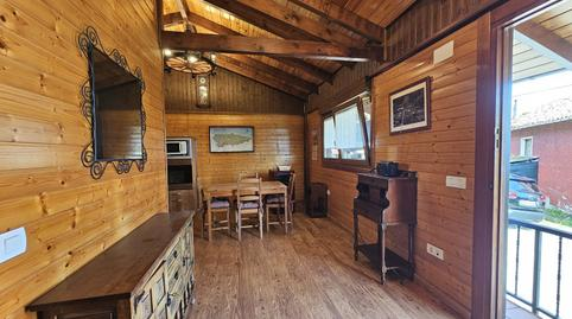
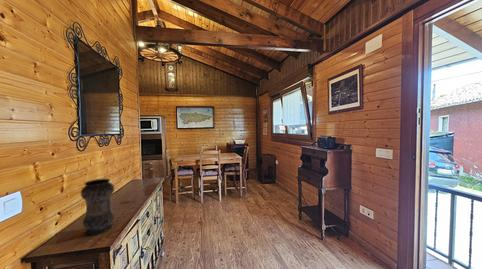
+ vase [80,178,115,235]
